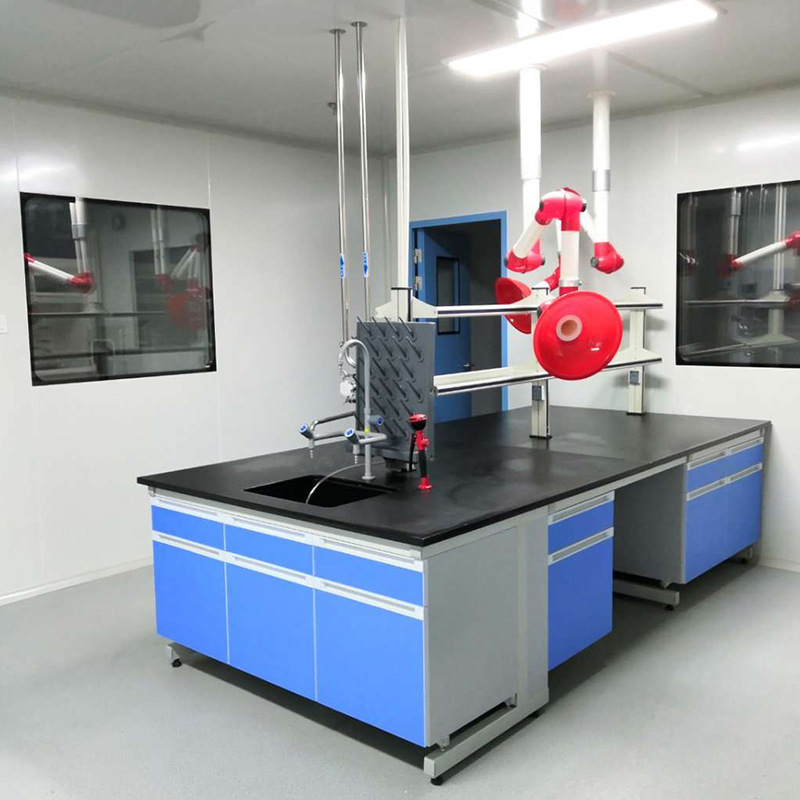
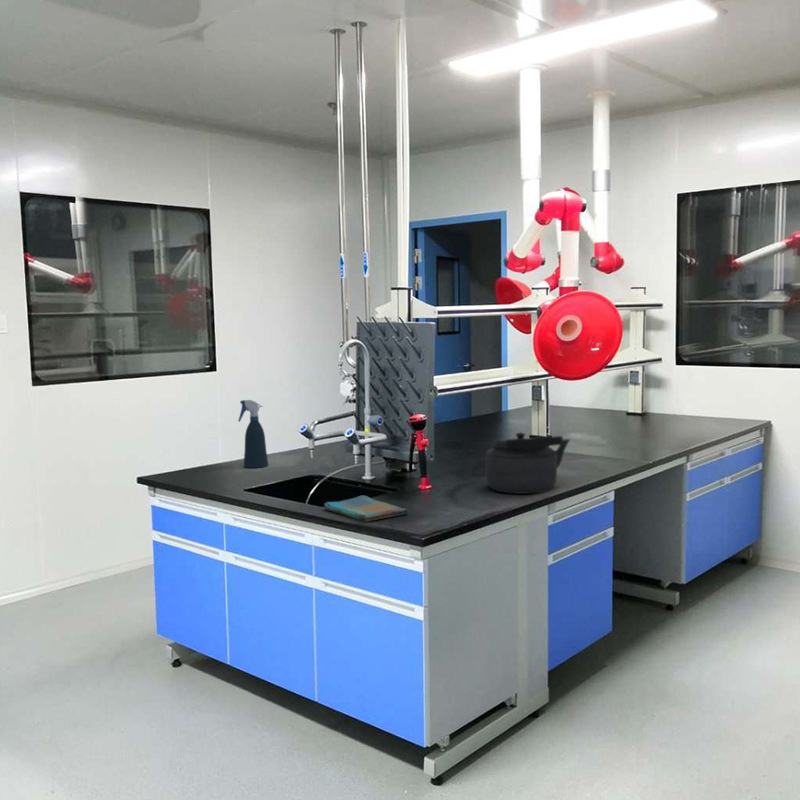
+ dish towel [322,495,409,523]
+ spray bottle [237,399,269,469]
+ kettle [484,431,571,495]
